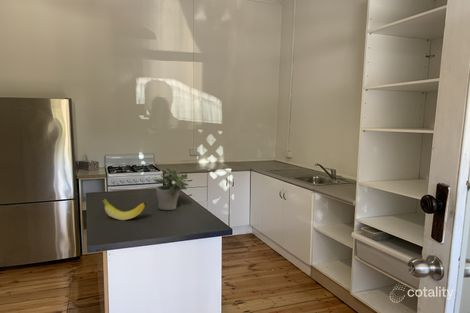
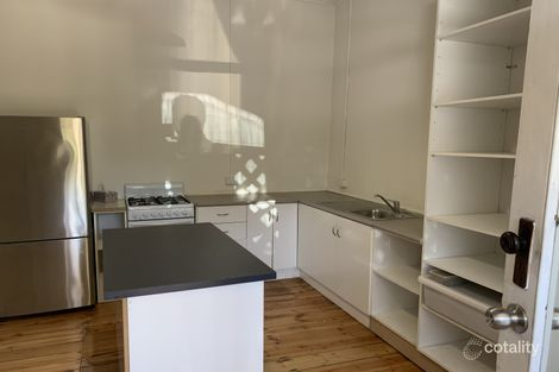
- potted plant [154,166,189,211]
- fruit [101,198,148,221]
